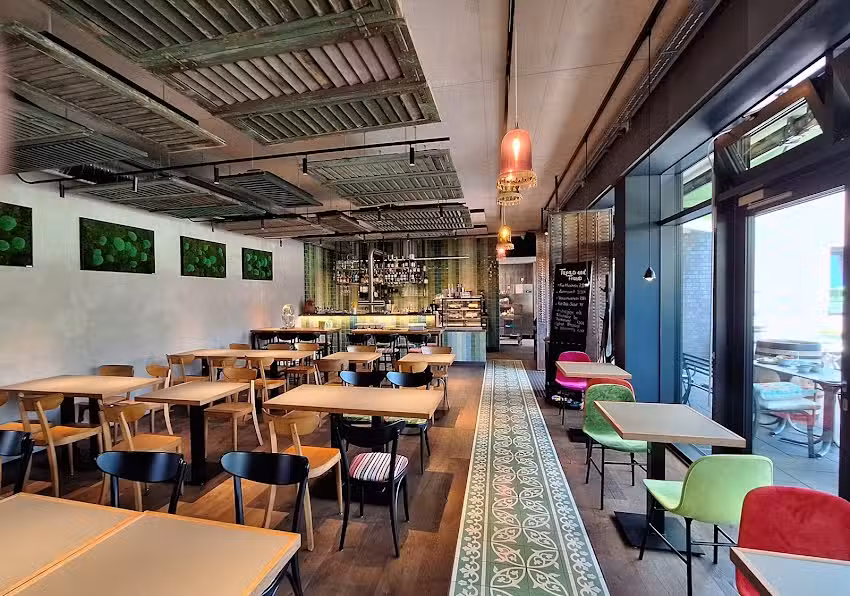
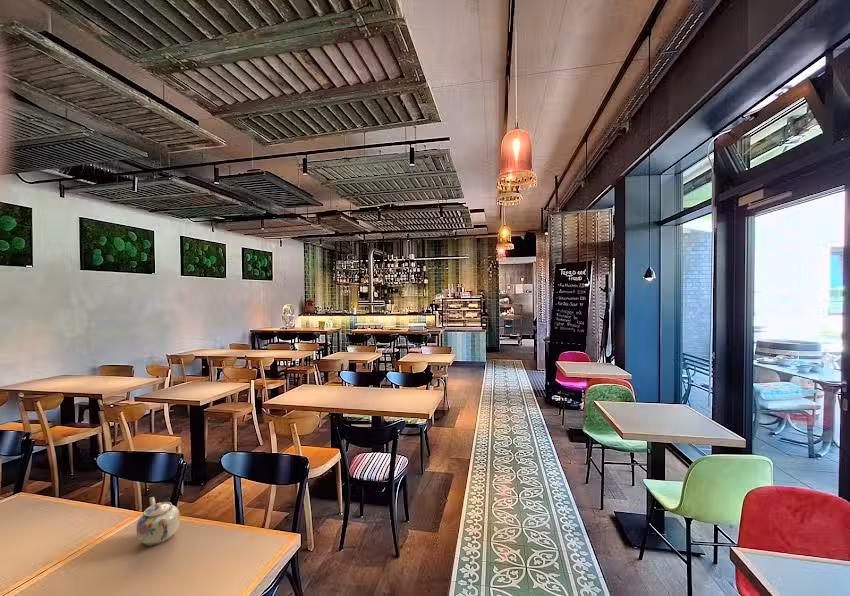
+ teapot [135,496,181,547]
